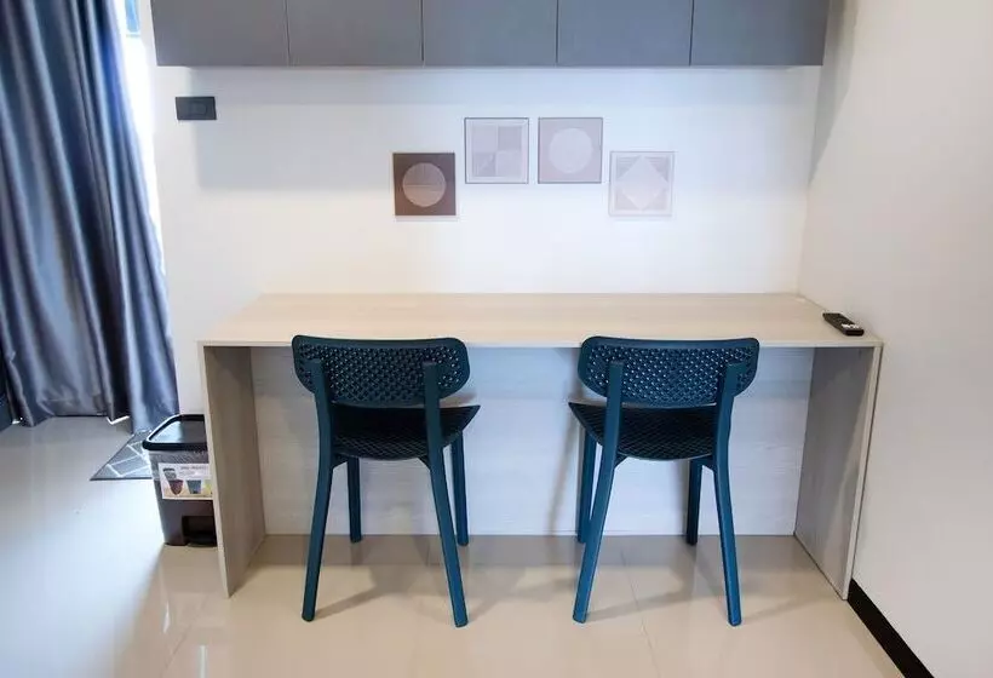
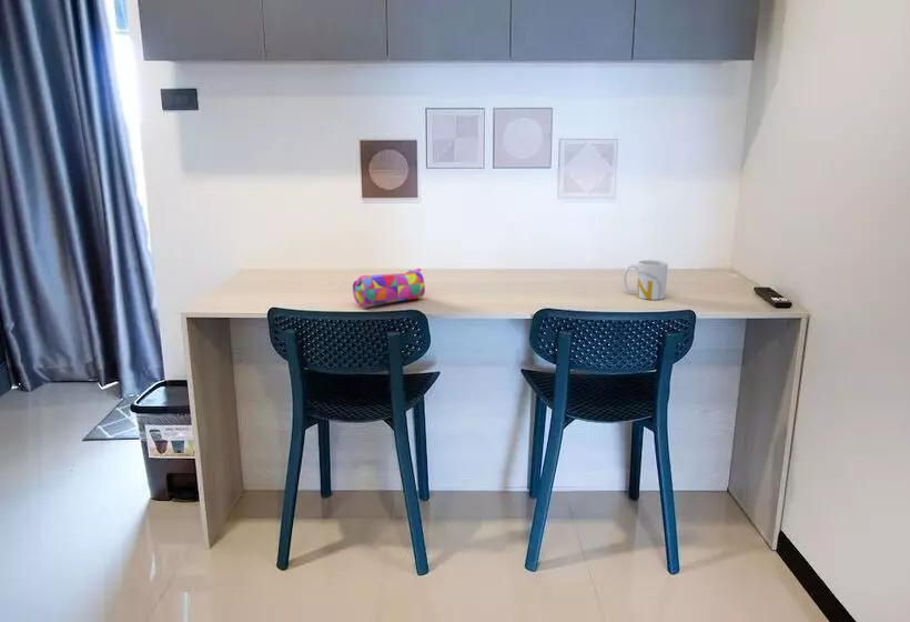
+ mug [623,259,669,301]
+ pencil case [352,268,426,308]
